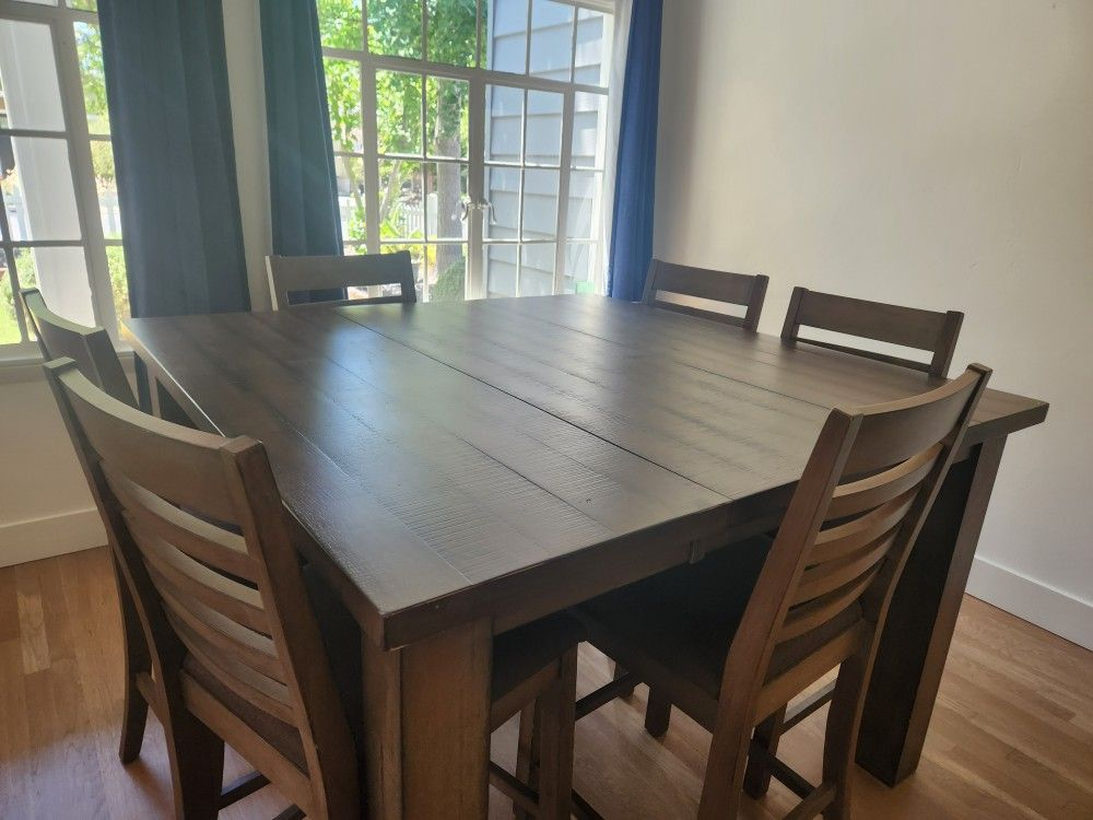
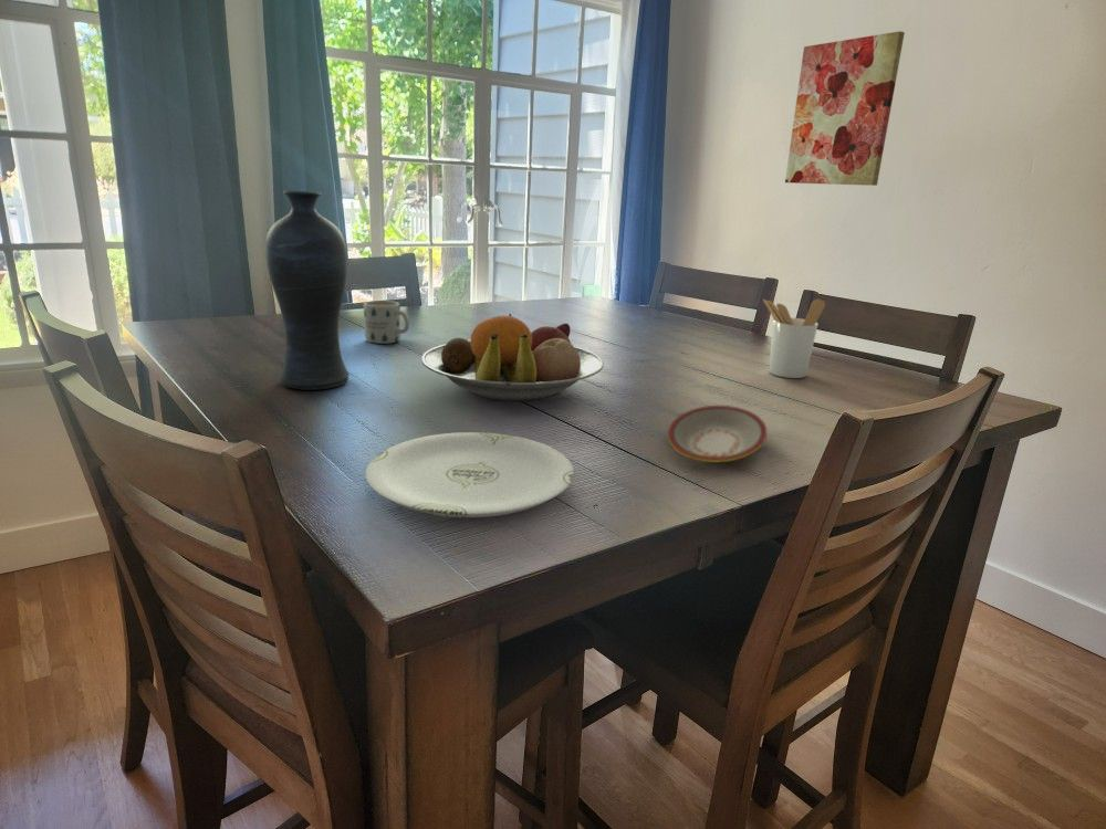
+ plate [365,431,575,518]
+ mug [363,300,410,345]
+ vase [264,190,351,391]
+ plate [667,405,768,463]
+ wall art [784,30,906,187]
+ fruit bowl [420,313,605,402]
+ utensil holder [762,298,826,379]
